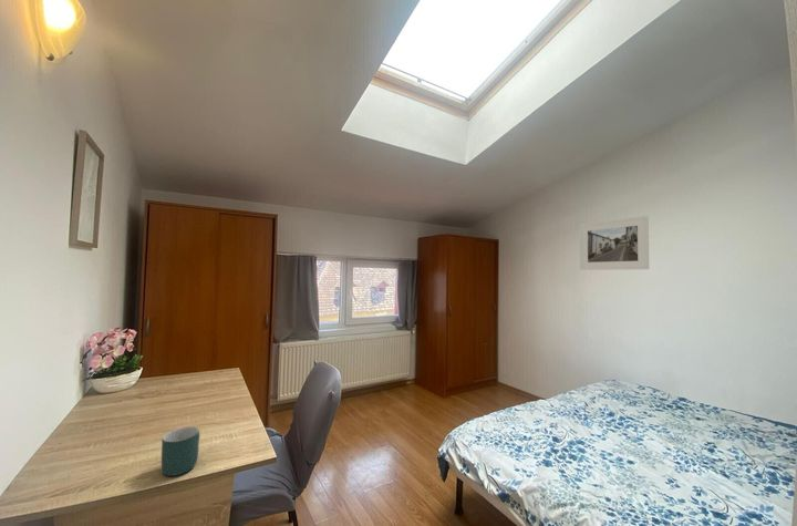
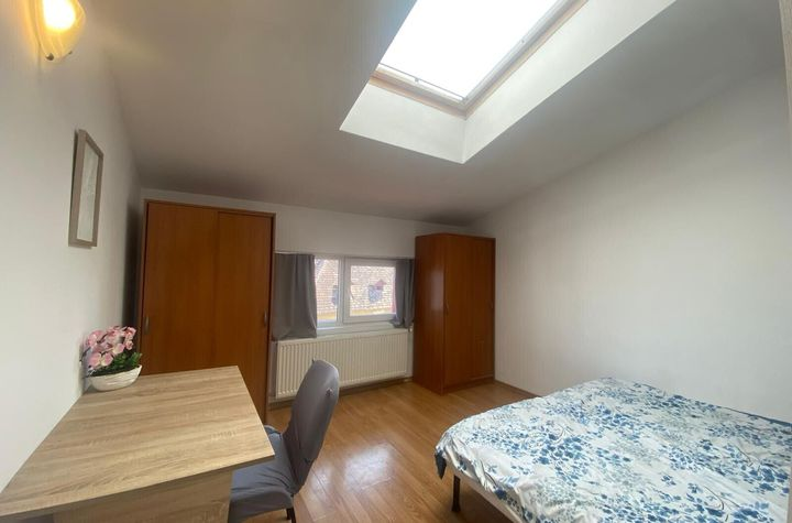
- mug [161,425,200,477]
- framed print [579,215,650,271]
